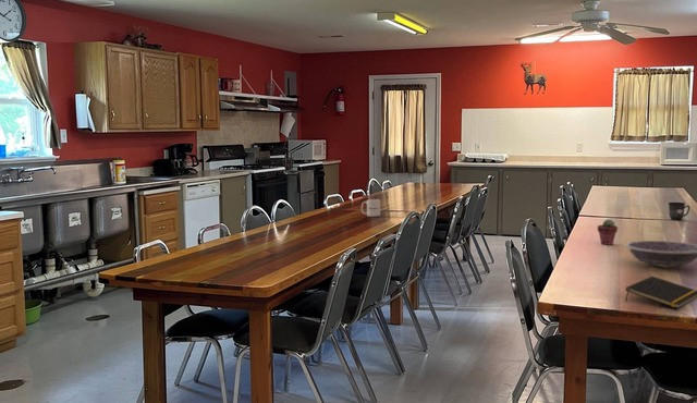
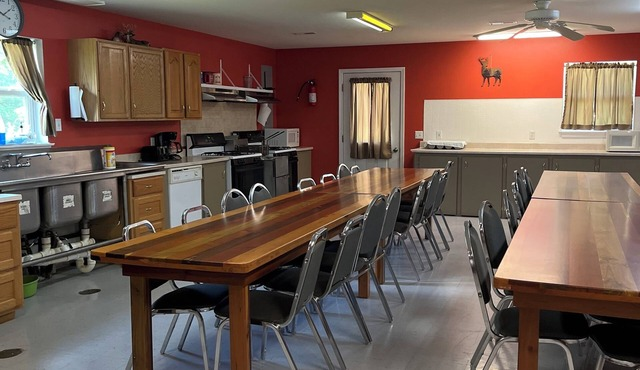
- notepad [625,276,697,309]
- bowl [624,240,697,268]
- mug [668,202,690,221]
- potted succulent [597,218,619,246]
- mug [360,198,381,218]
